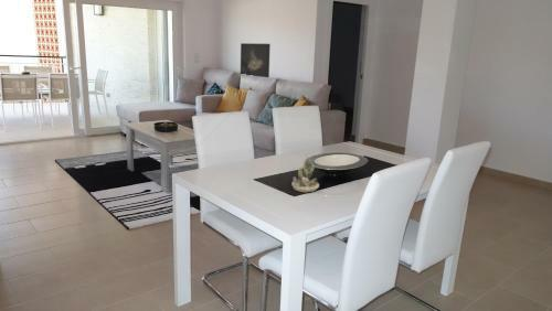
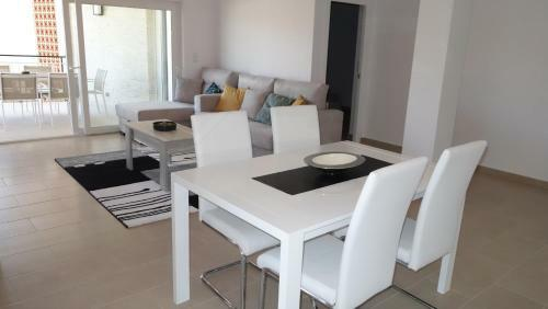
- succulent planter [290,156,320,193]
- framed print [240,42,272,78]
